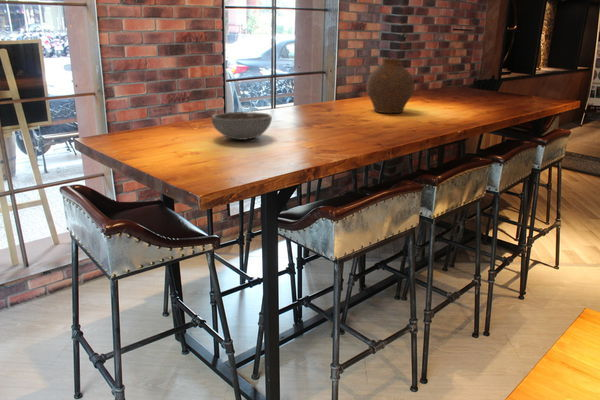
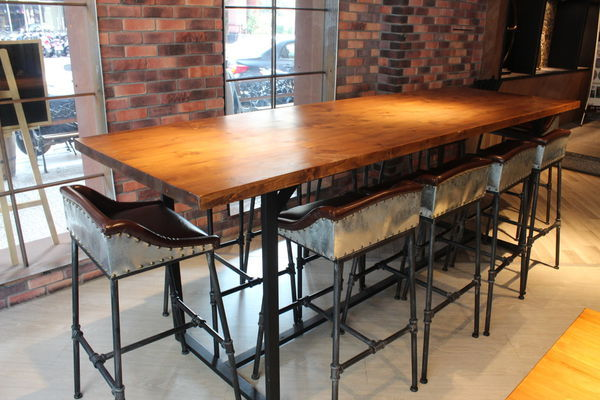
- bowl [210,111,273,141]
- vase [365,57,415,114]
